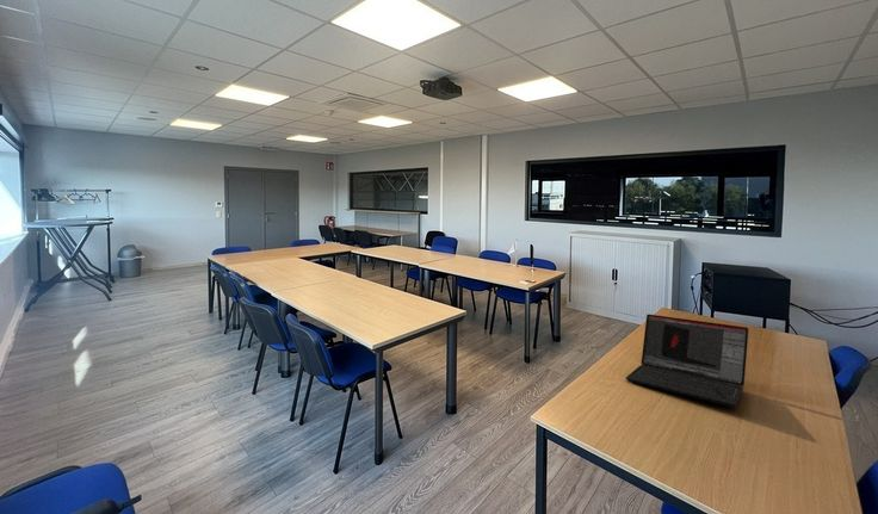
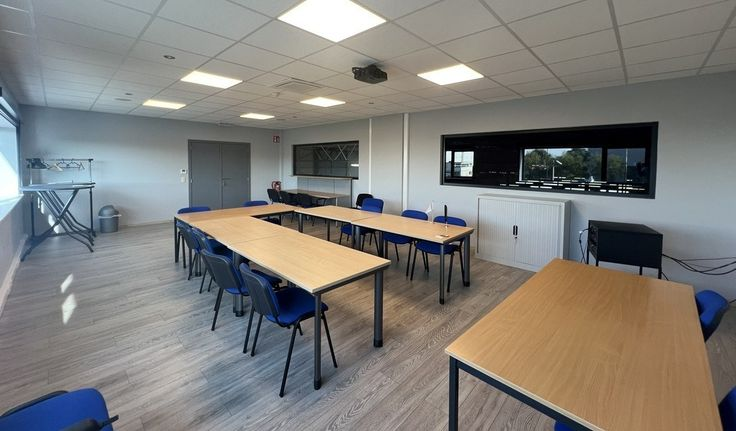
- laptop [625,314,749,408]
